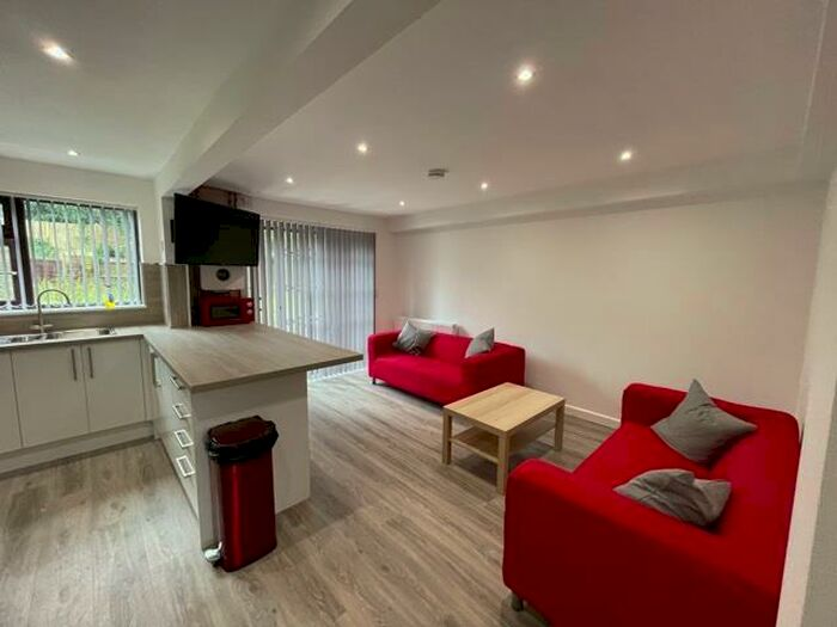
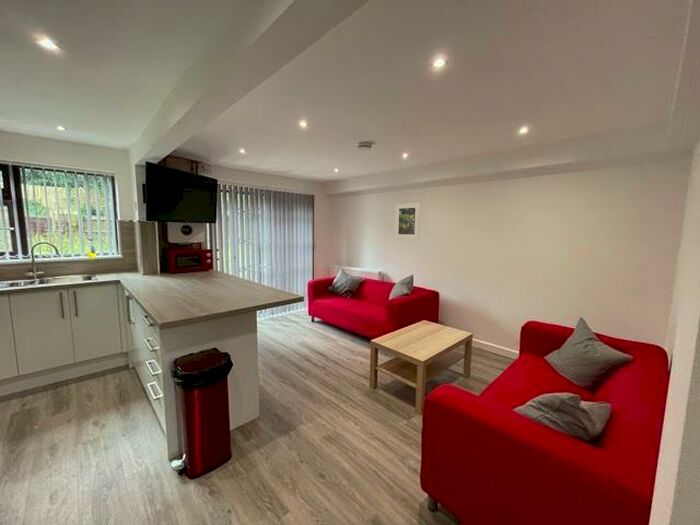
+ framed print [393,201,421,240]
